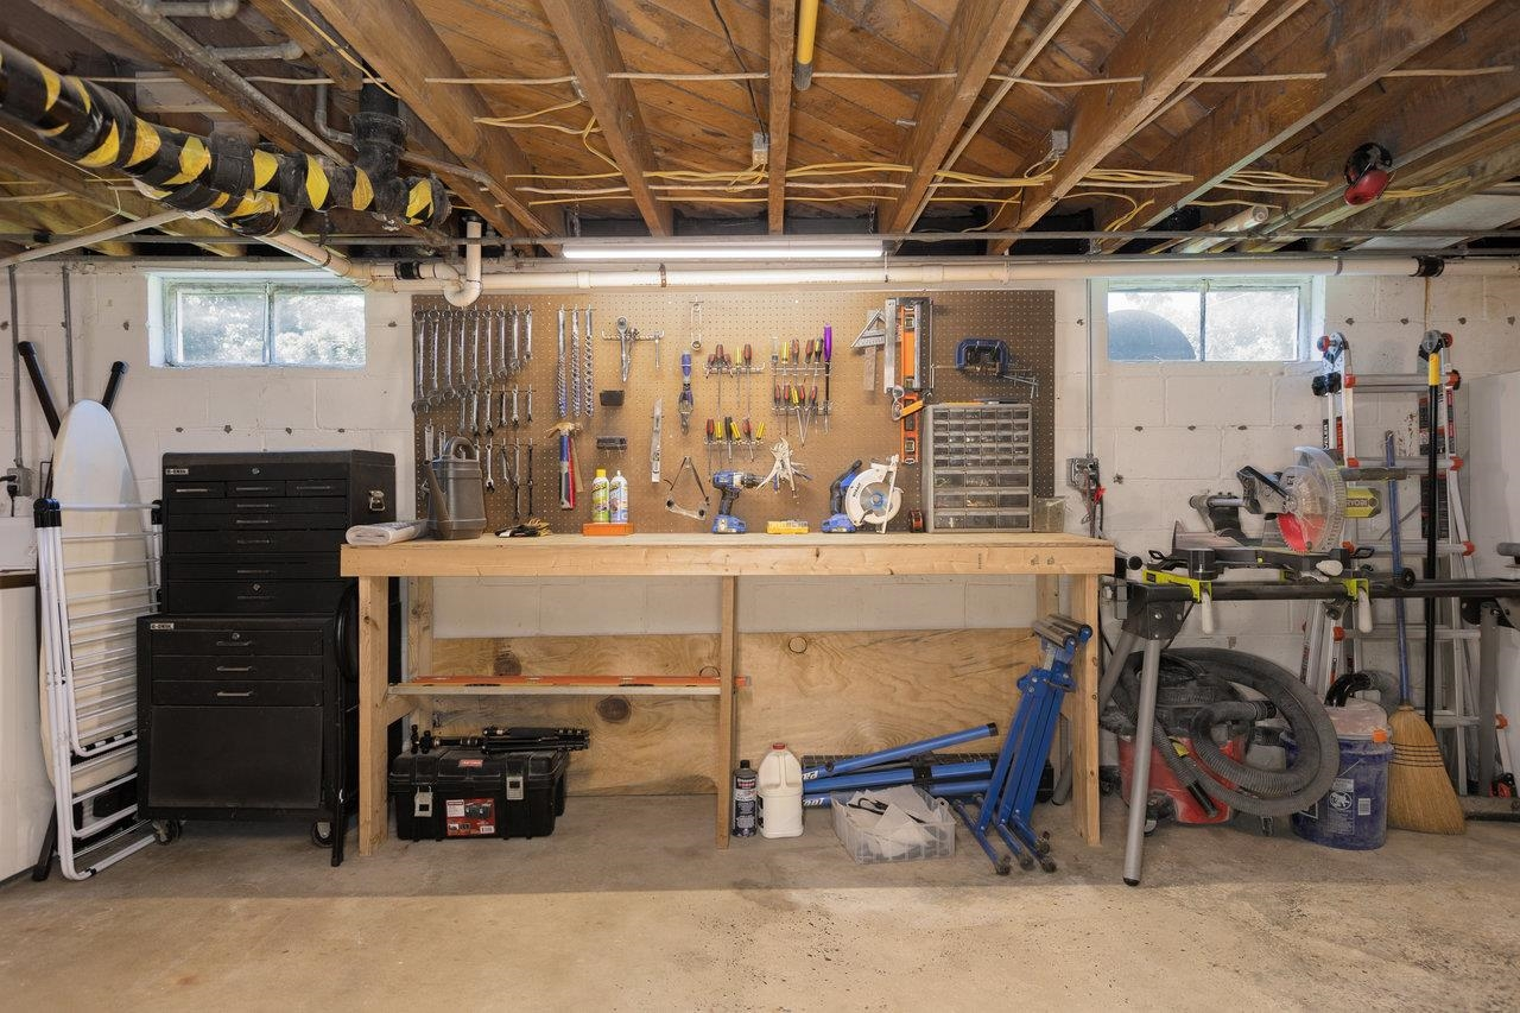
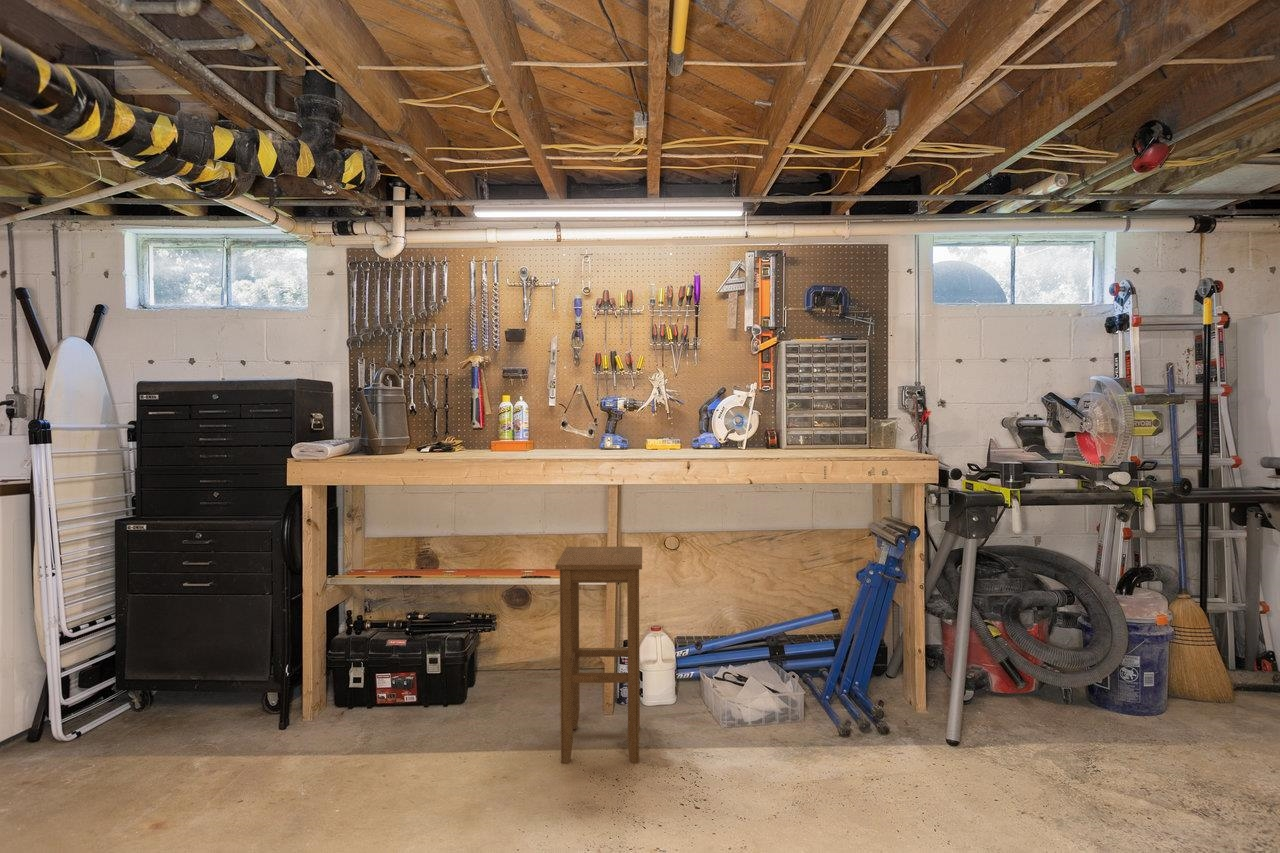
+ stool [554,546,643,764]
